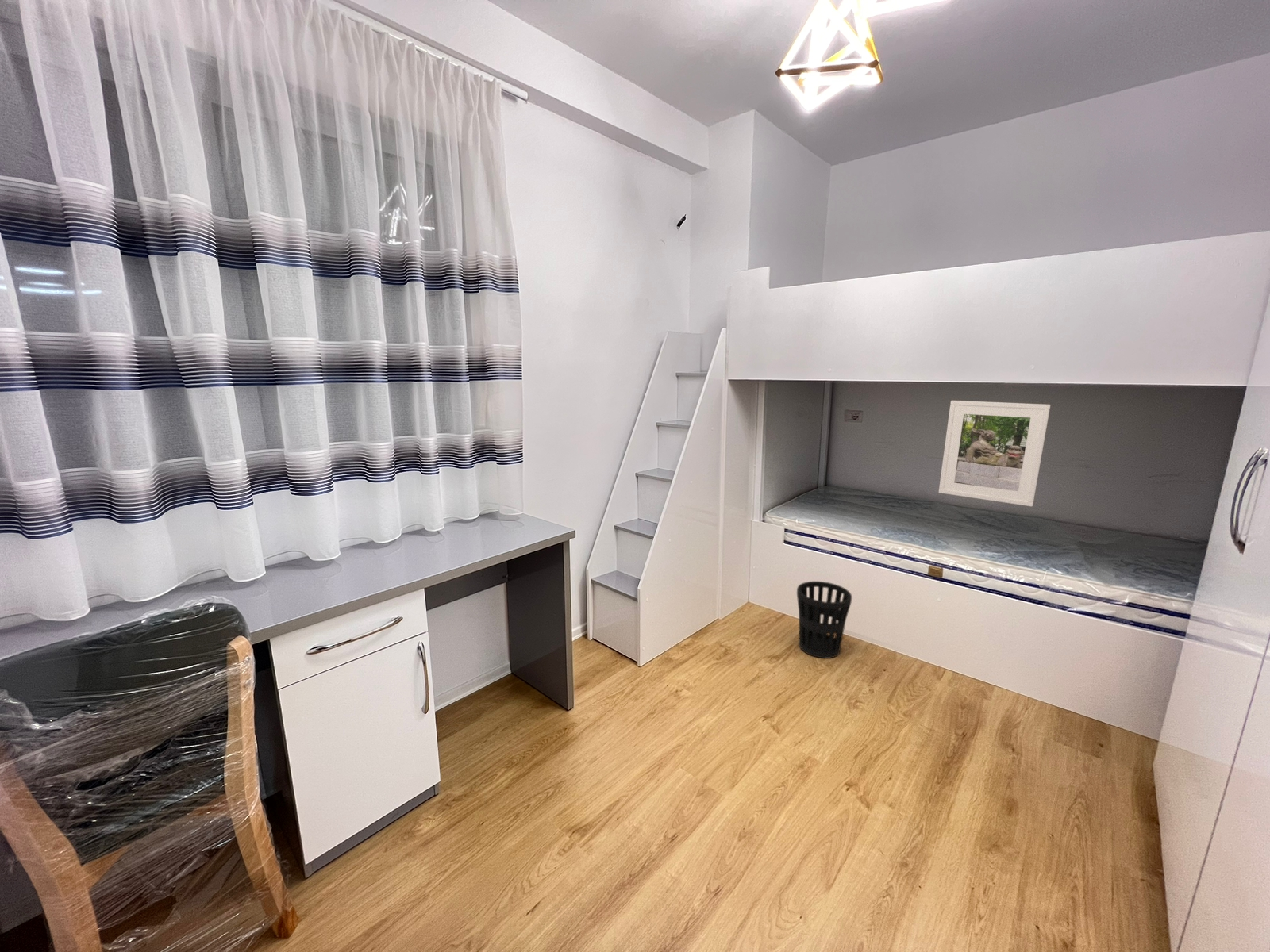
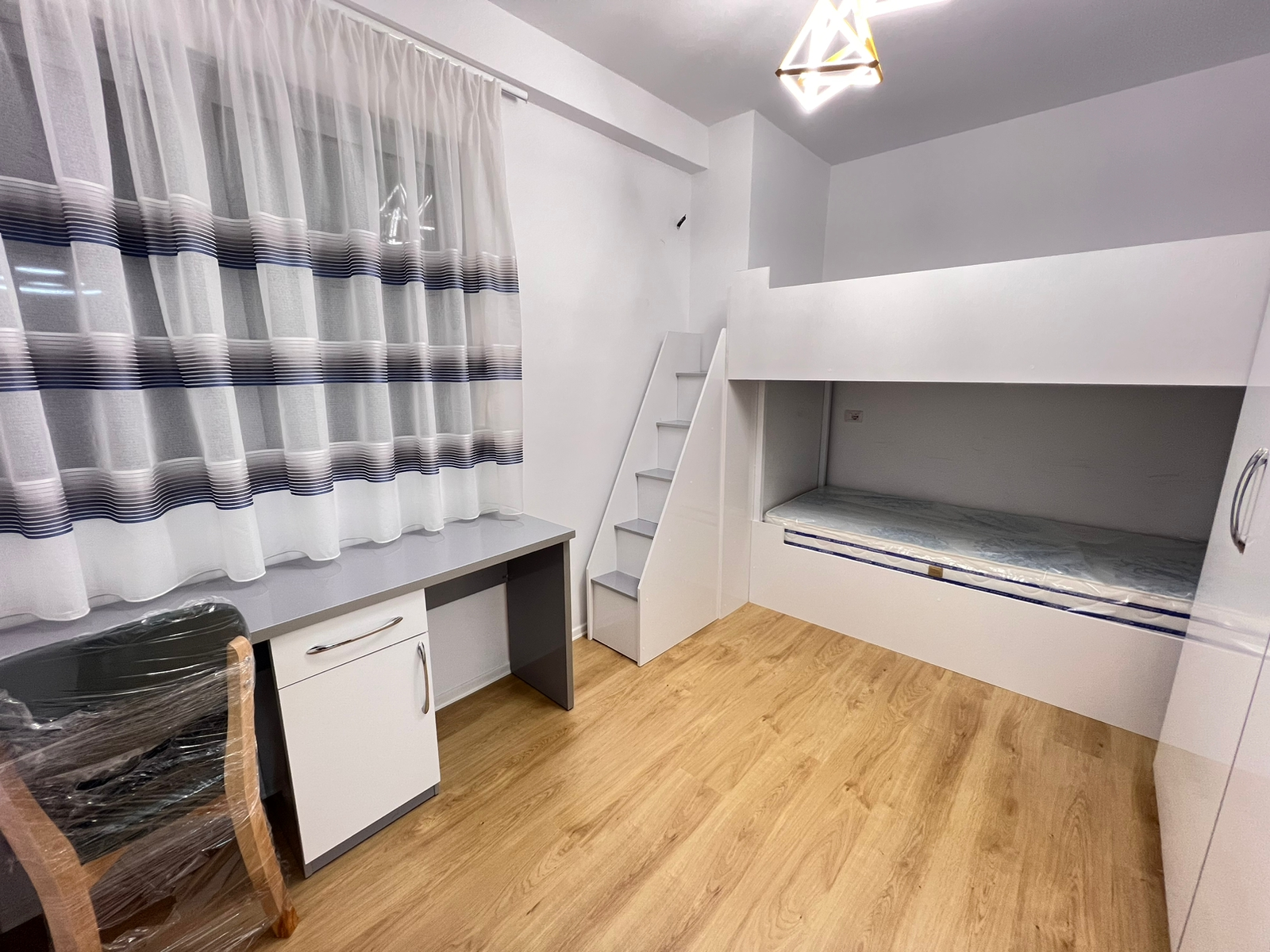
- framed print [938,400,1051,507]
- wastebasket [796,581,852,659]
